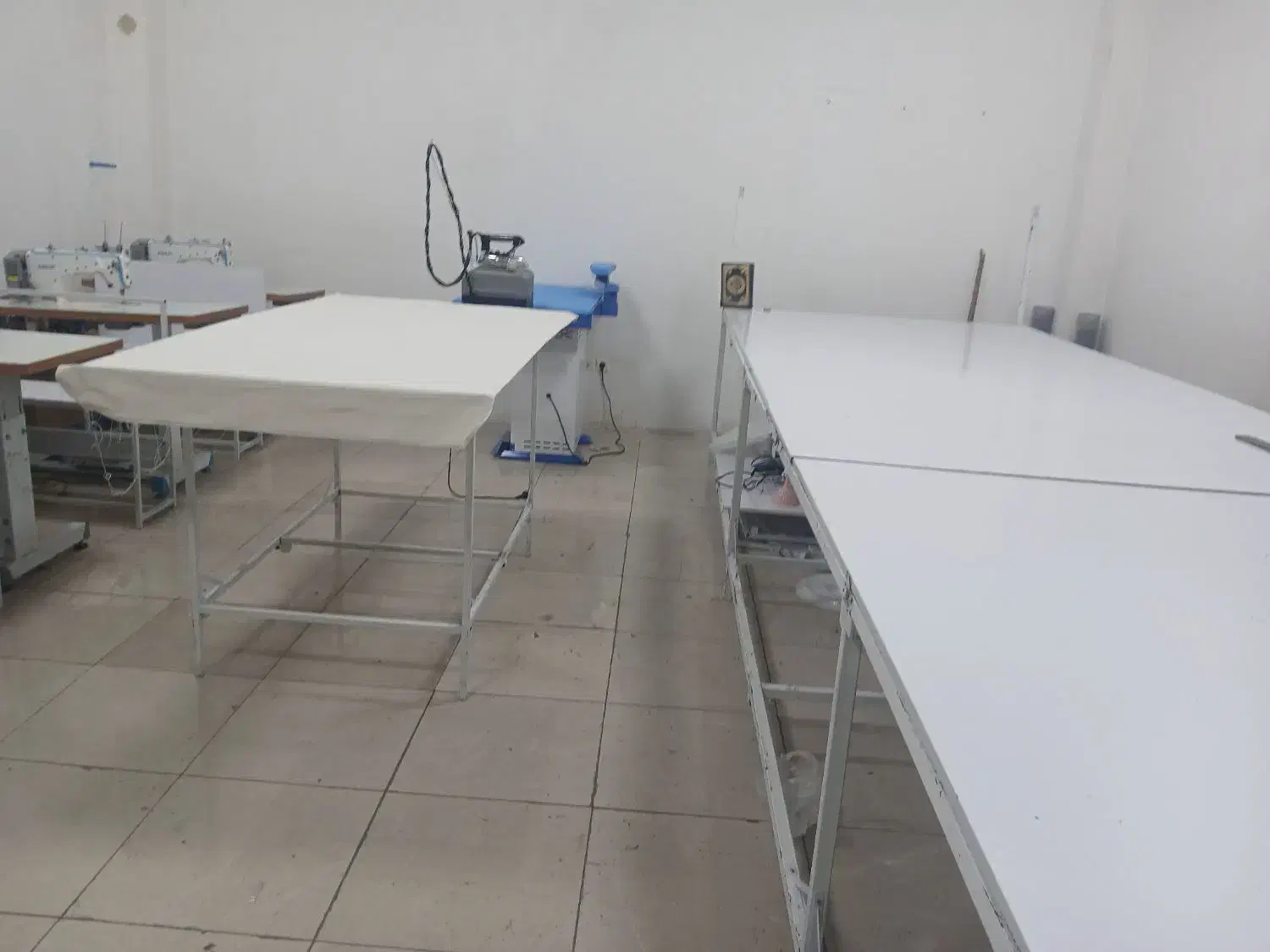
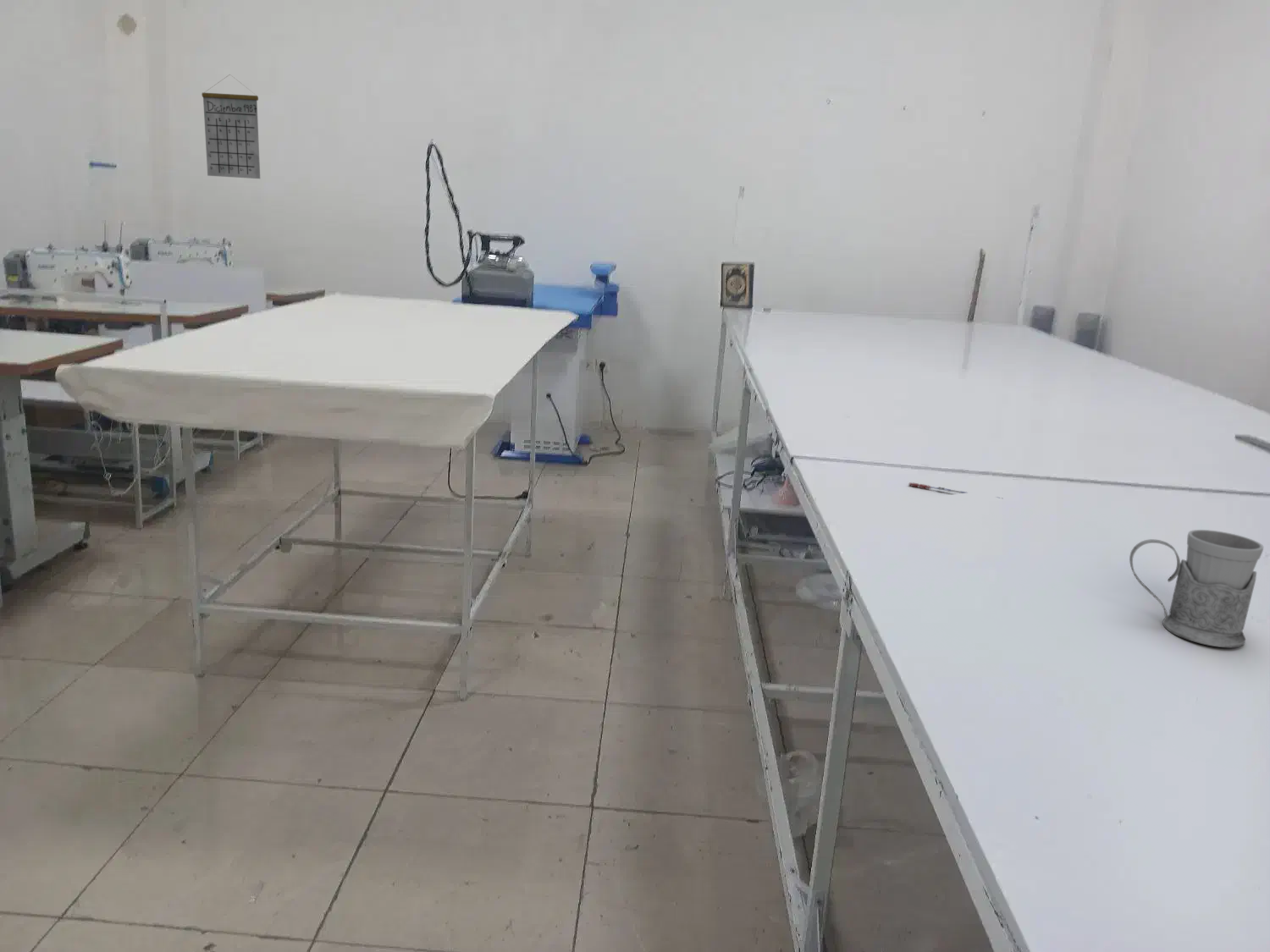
+ calendar [201,74,261,179]
+ pen [908,482,1002,499]
+ mug [1129,529,1264,648]
